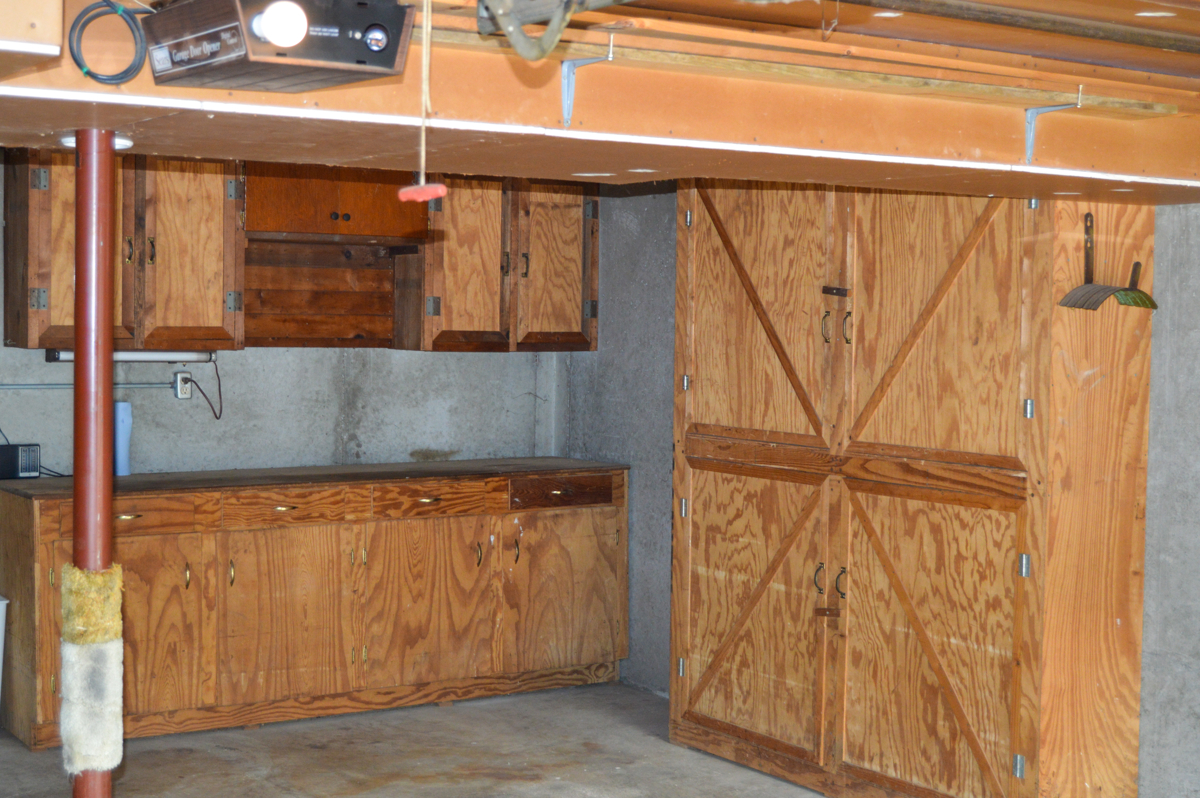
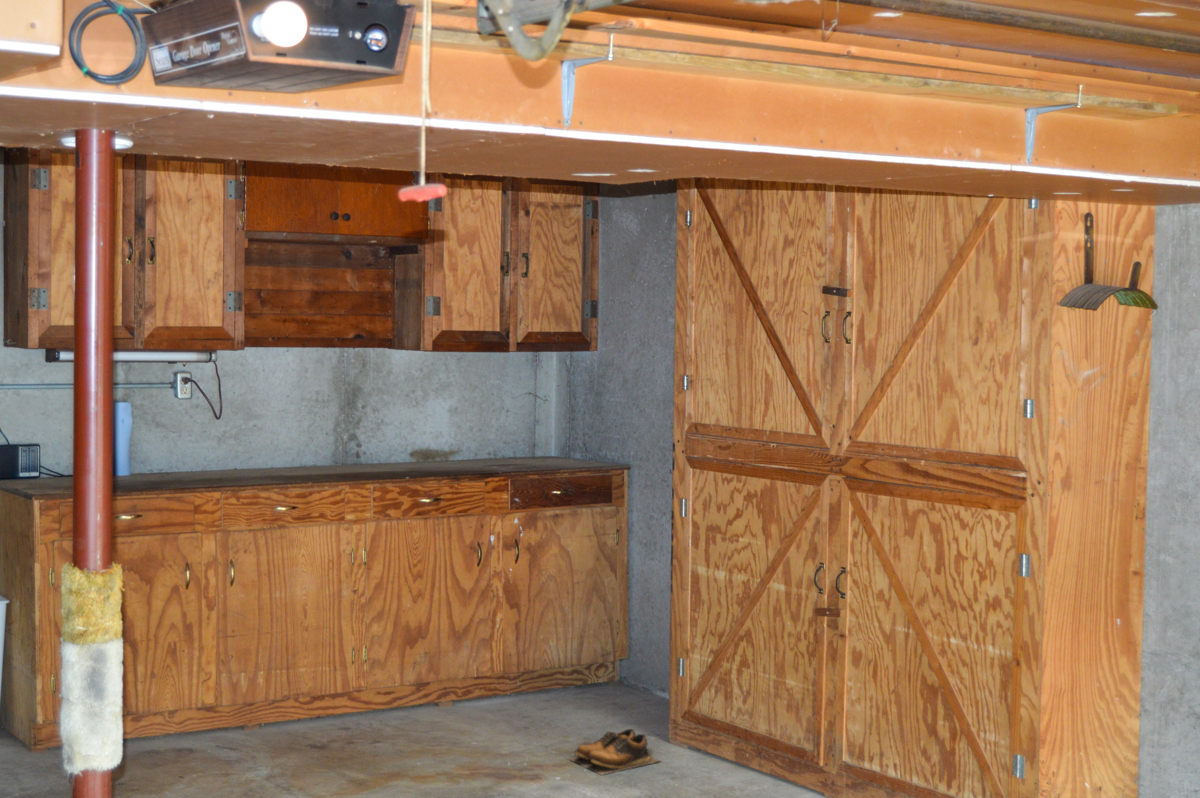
+ shoes [567,728,661,776]
